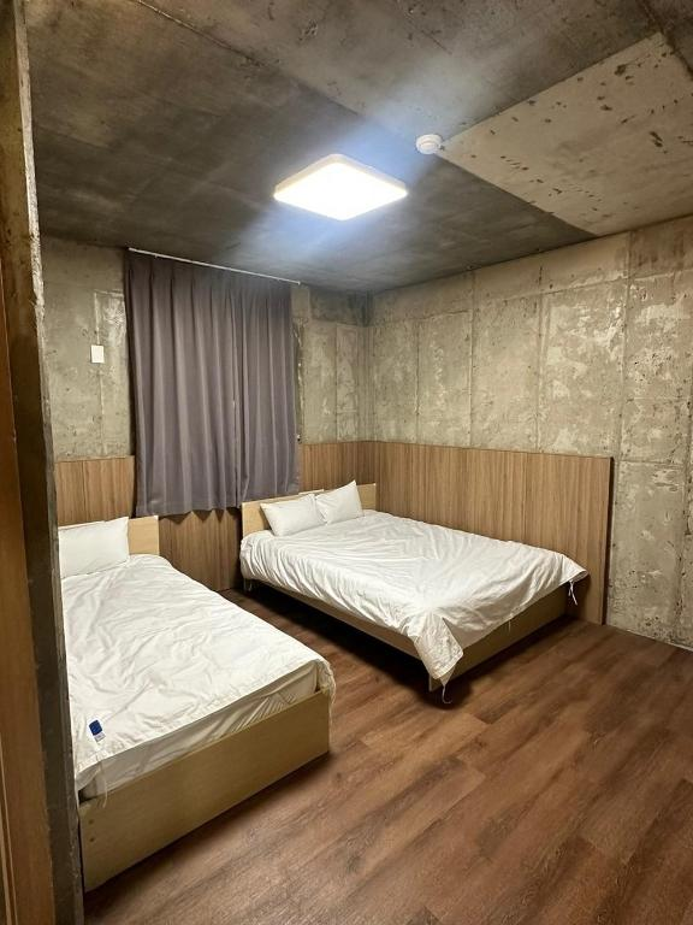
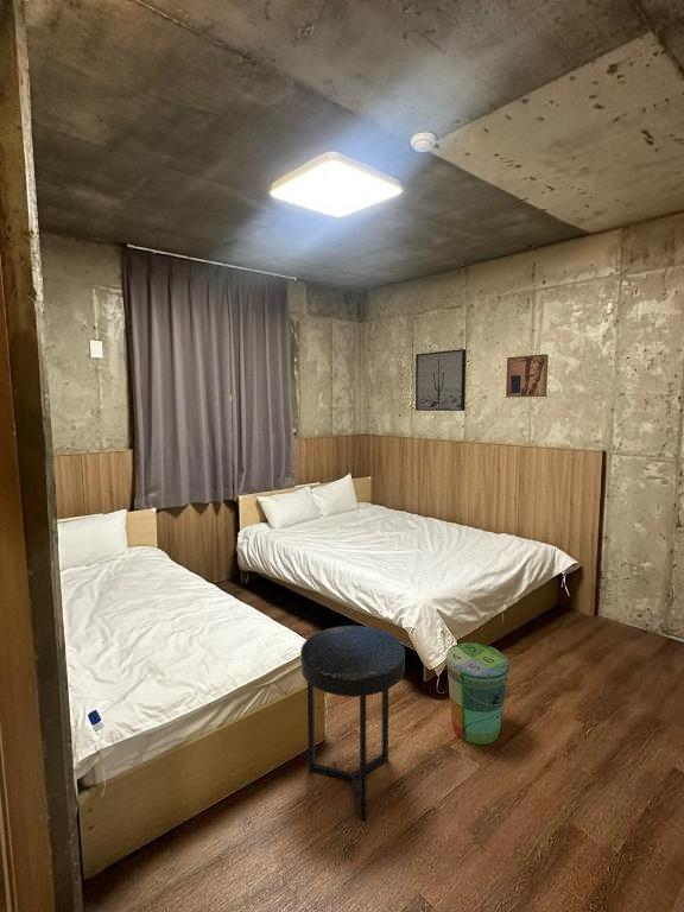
+ wall art [505,353,550,399]
+ trash can [444,641,511,746]
+ wall art [414,348,468,412]
+ side table [299,625,406,822]
